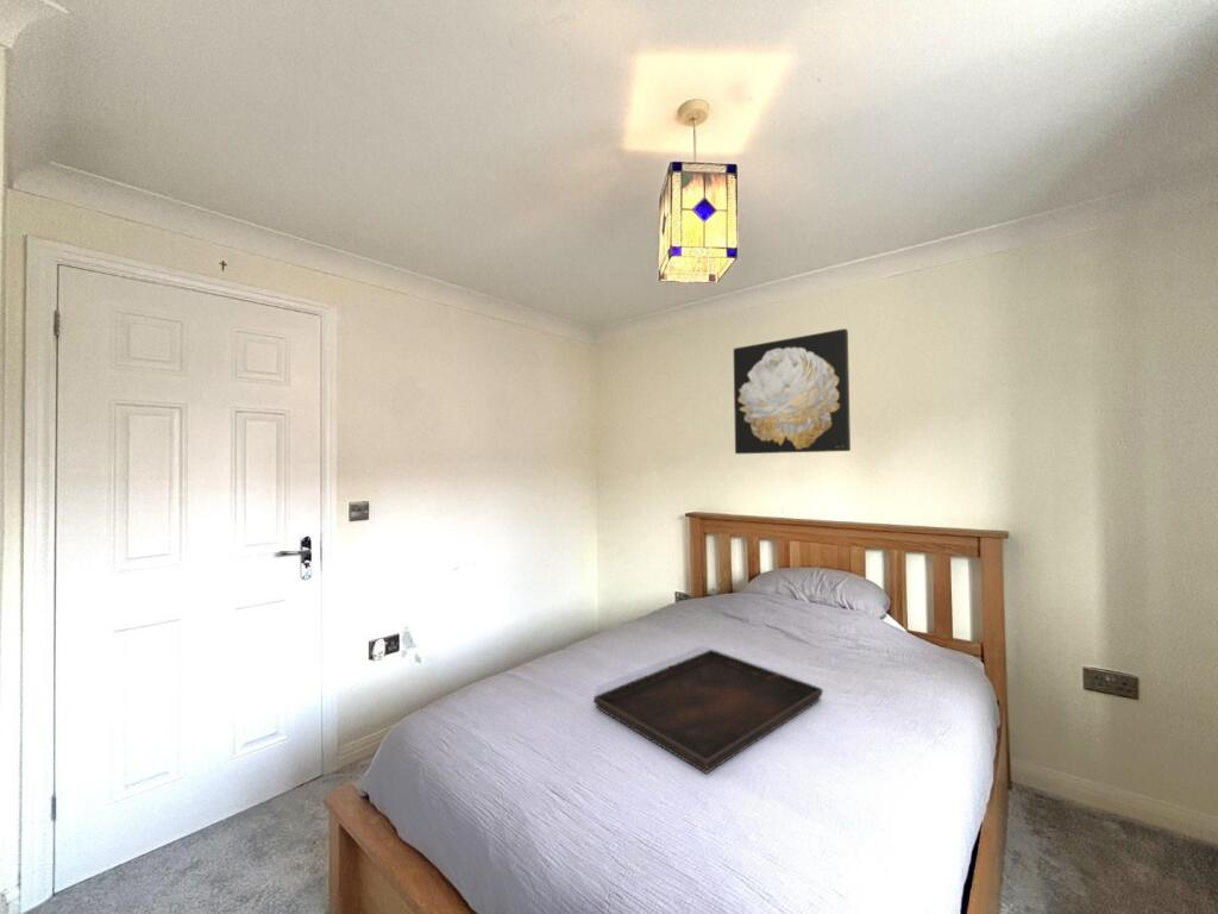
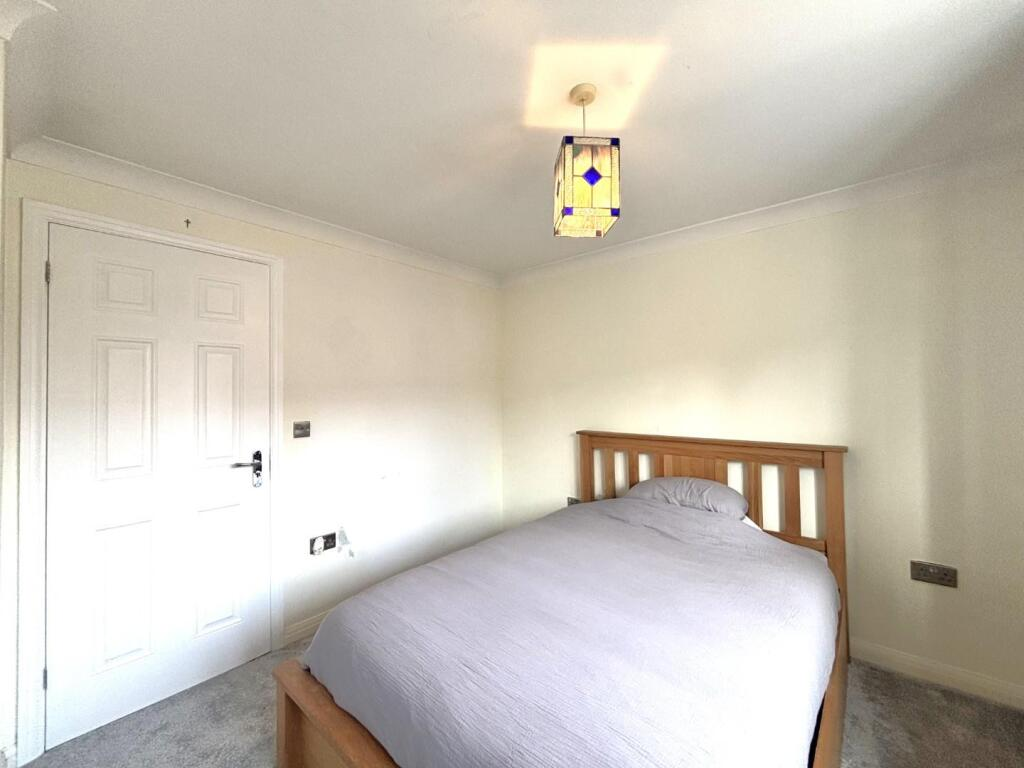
- serving tray [592,649,824,775]
- wall art [733,327,852,455]
